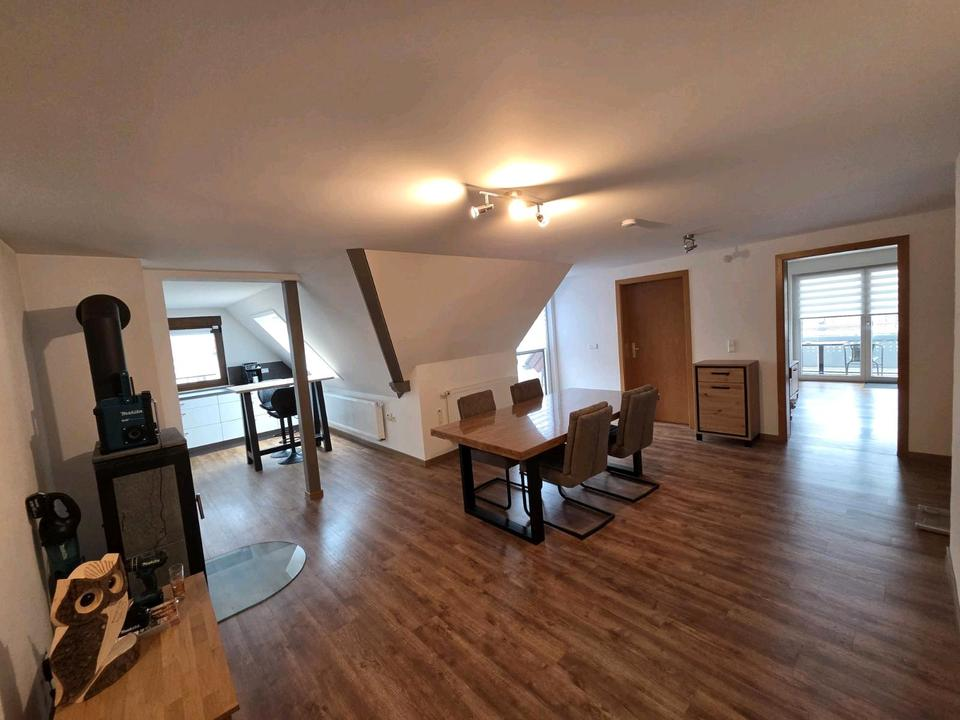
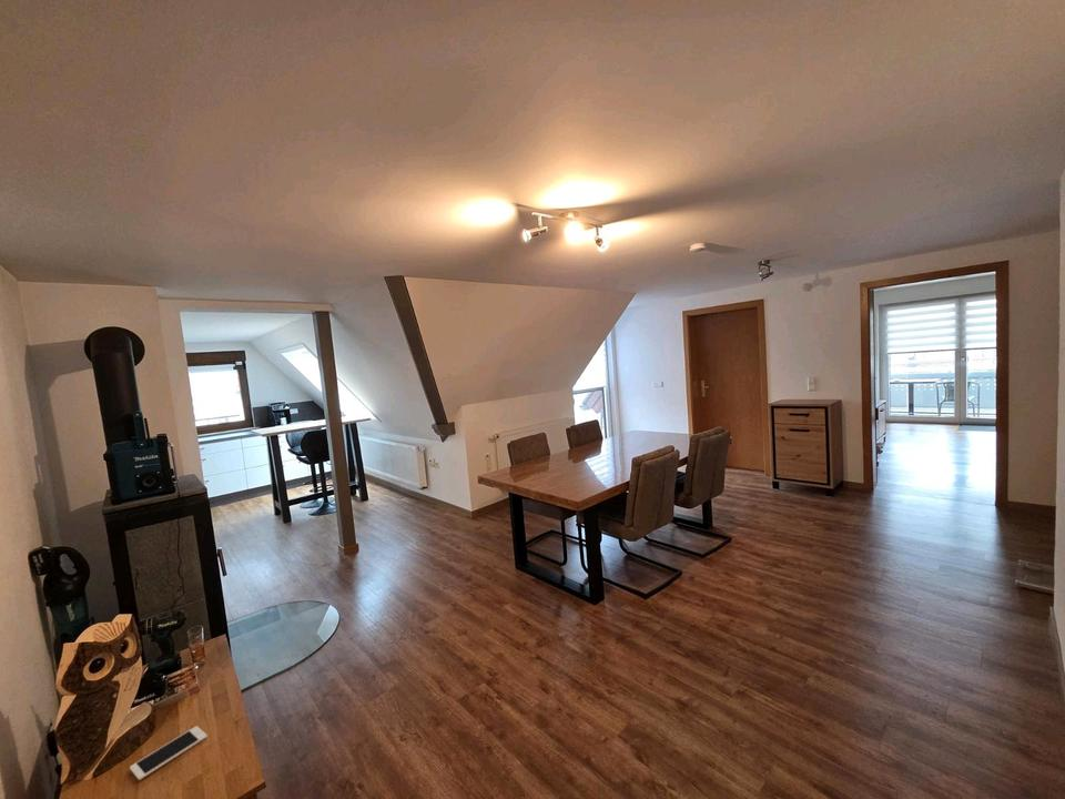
+ cell phone [129,725,209,781]
